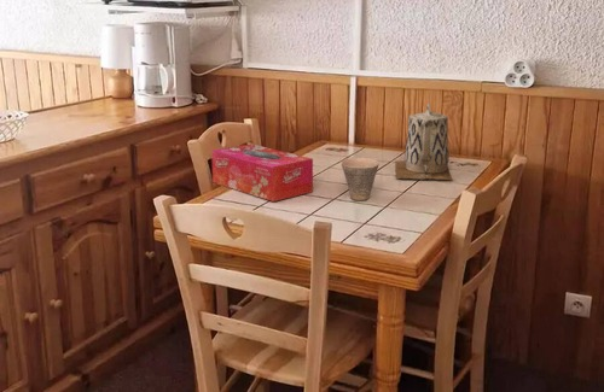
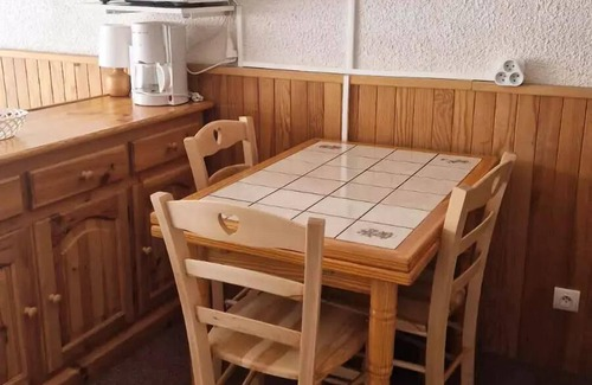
- tissue box [210,142,314,203]
- teapot [394,103,453,181]
- cup [341,157,381,201]
